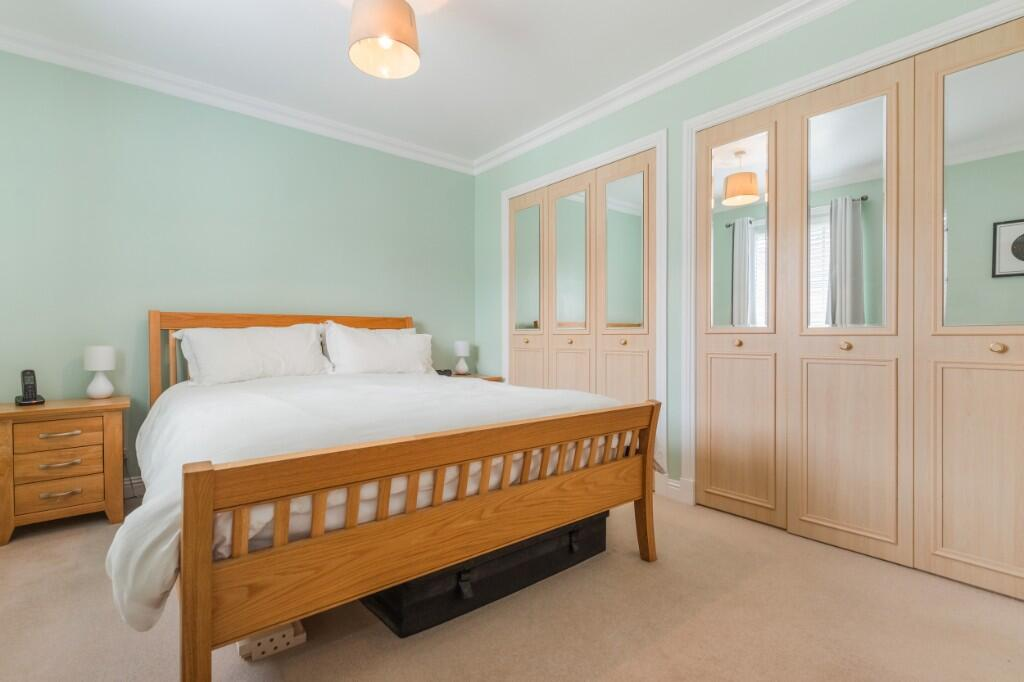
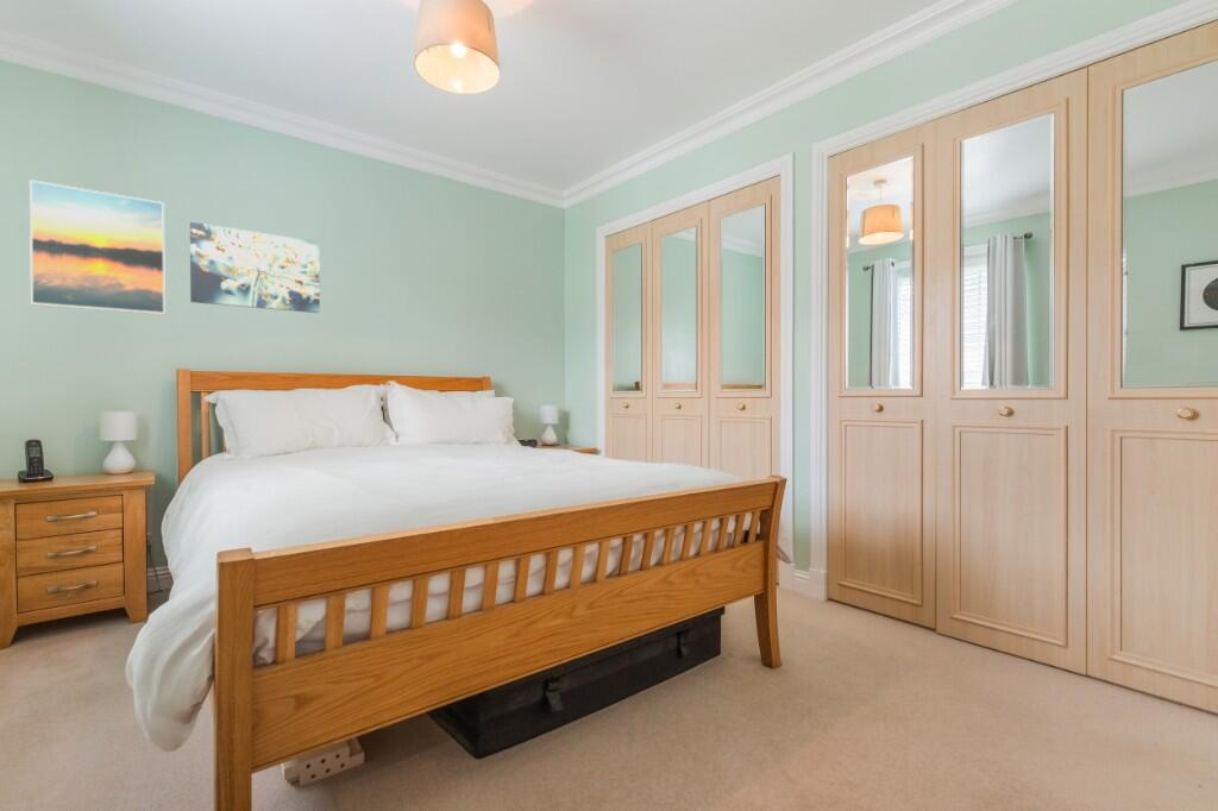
+ wall art [189,221,321,314]
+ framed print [29,178,167,315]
